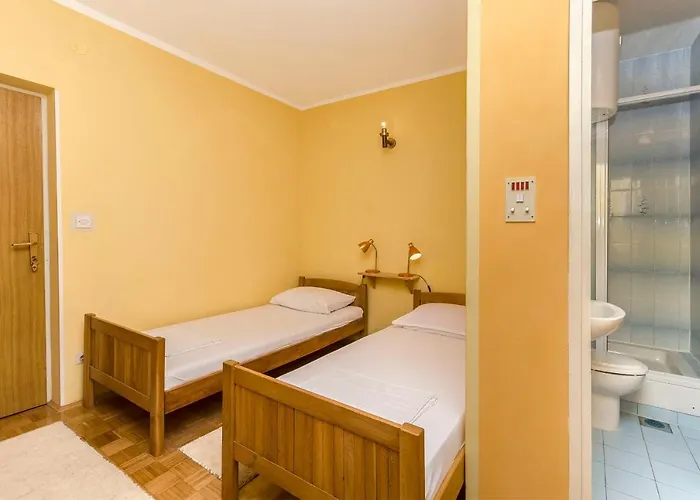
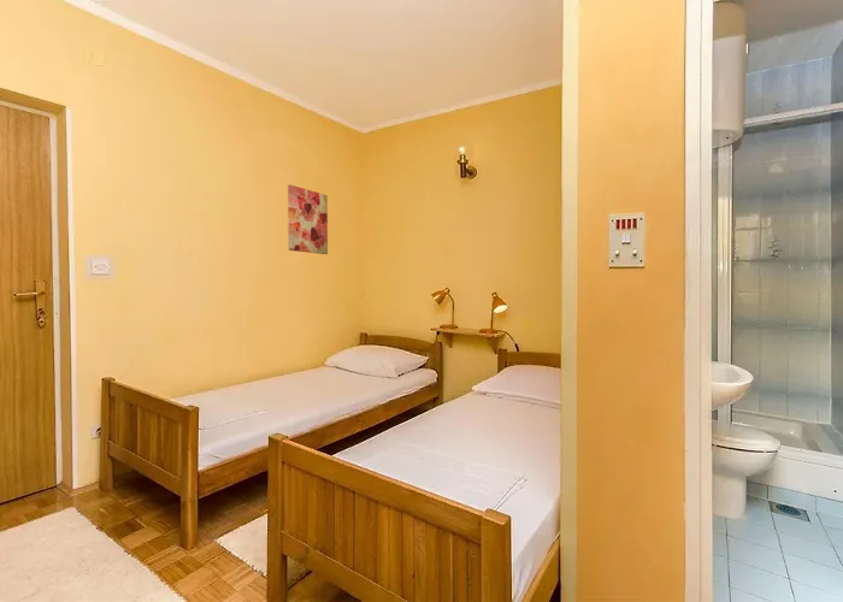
+ wall art [287,184,329,255]
